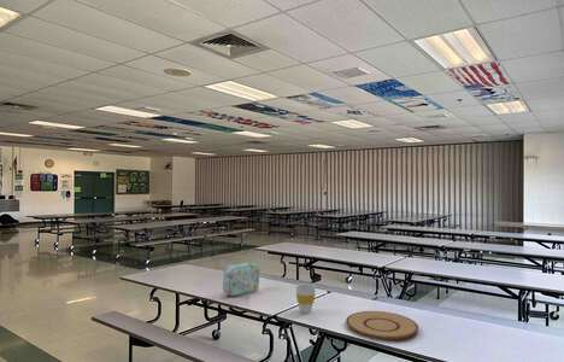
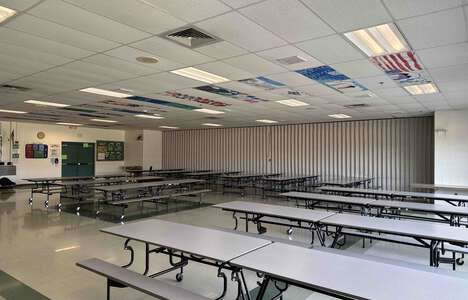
- lunch box [222,261,260,298]
- cup [294,282,317,315]
- plate [345,310,419,341]
